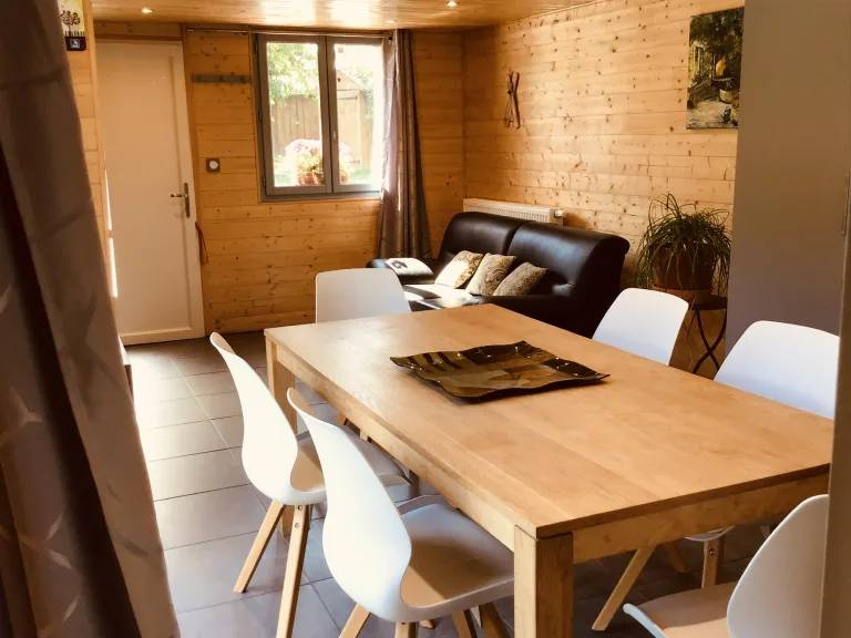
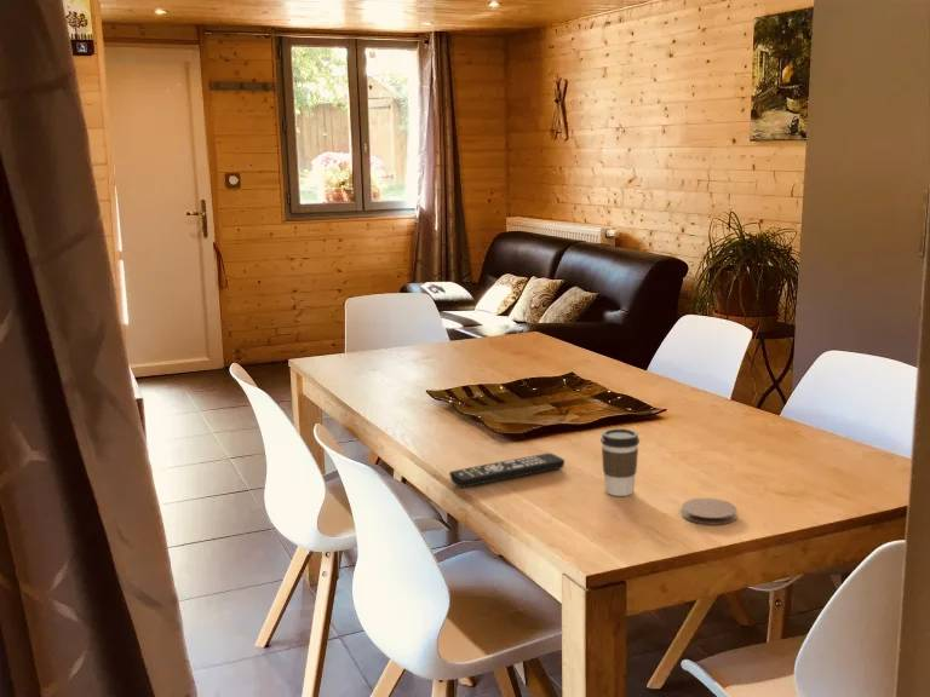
+ coffee cup [599,427,641,497]
+ coaster [681,497,739,526]
+ remote control [448,453,566,489]
